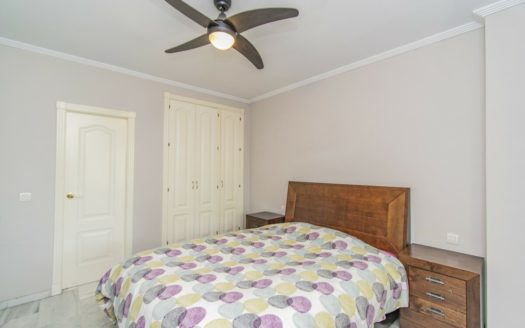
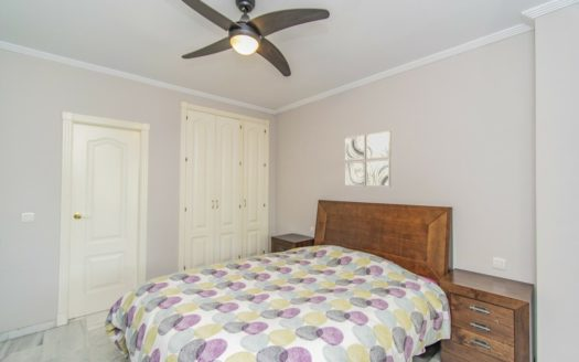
+ wall art [343,129,392,188]
